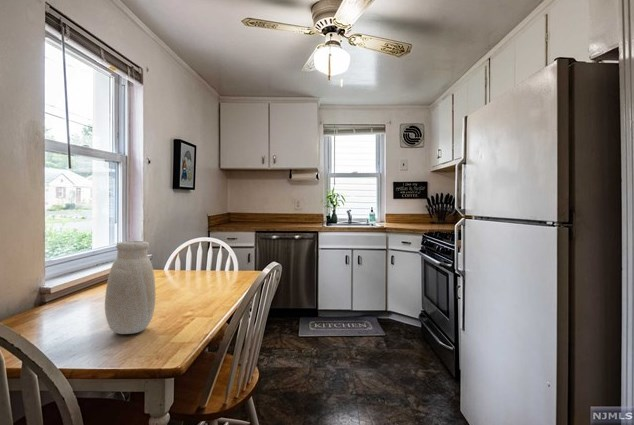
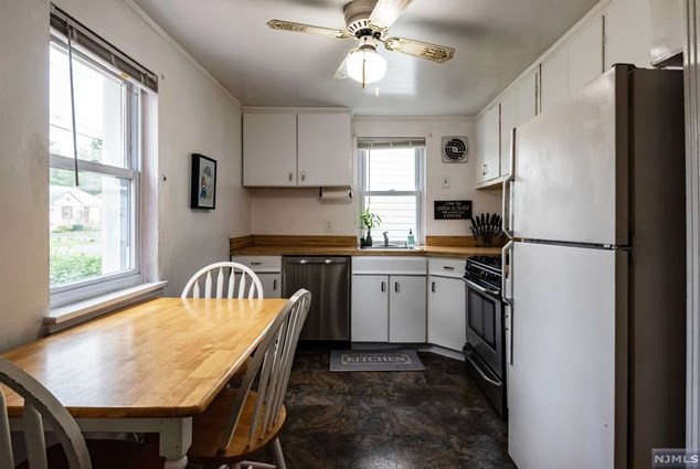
- vase [49,240,157,335]
